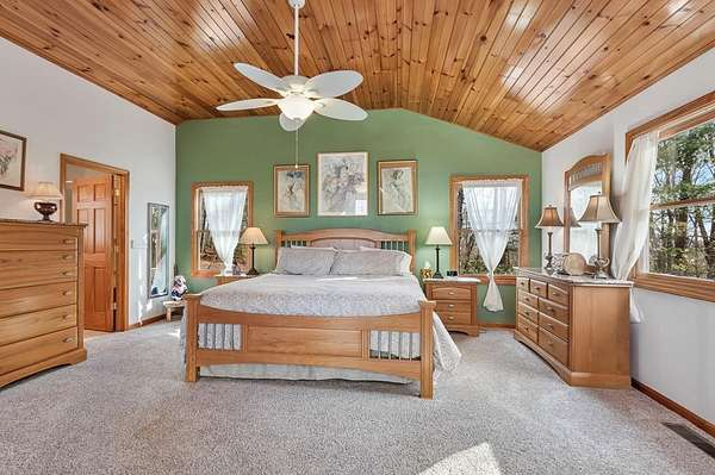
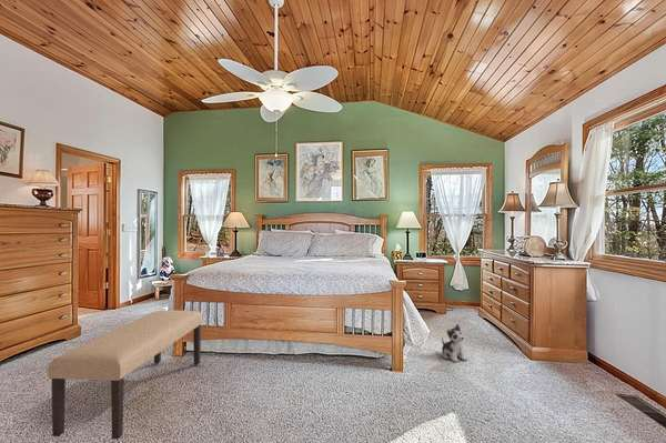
+ plush toy [441,323,468,363]
+ bench [47,309,204,440]
